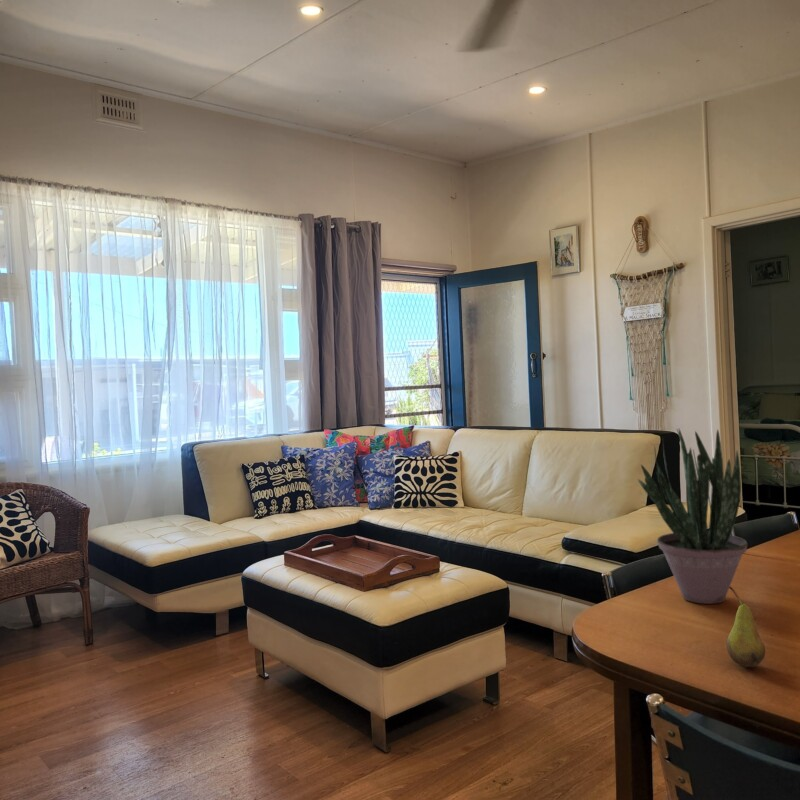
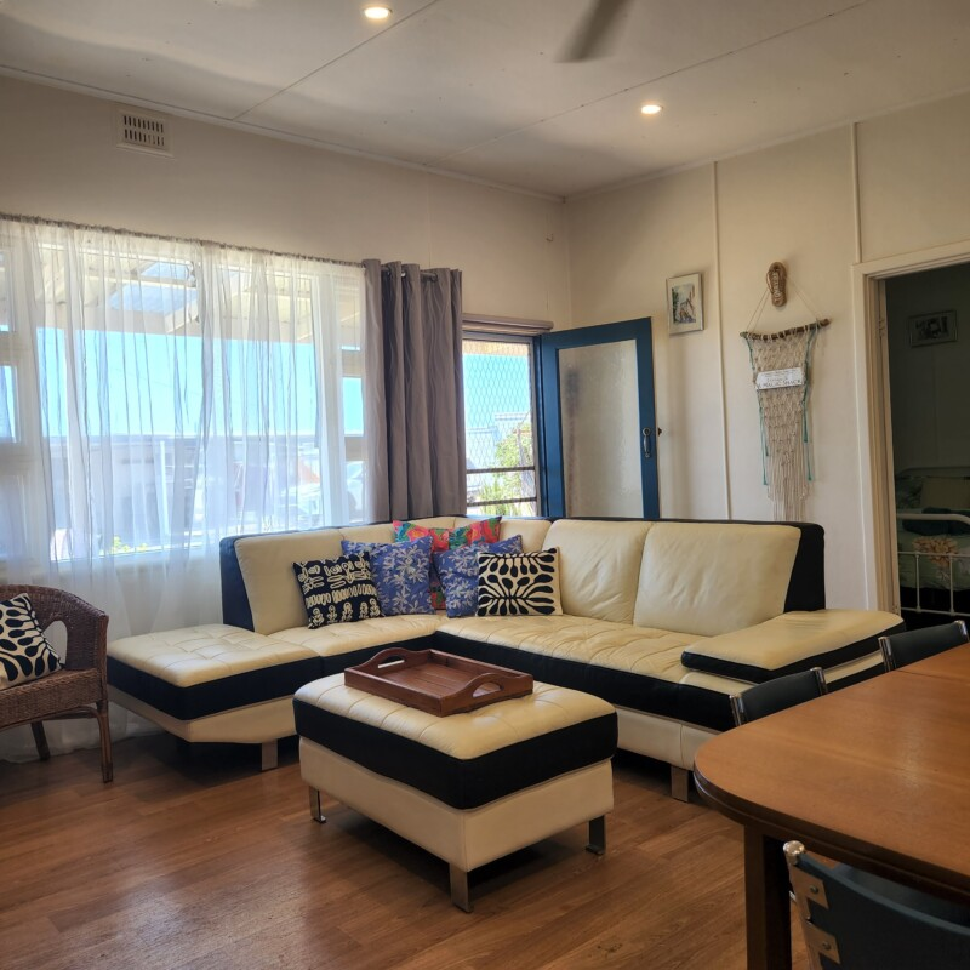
- fruit [726,586,766,668]
- potted plant [637,428,748,605]
